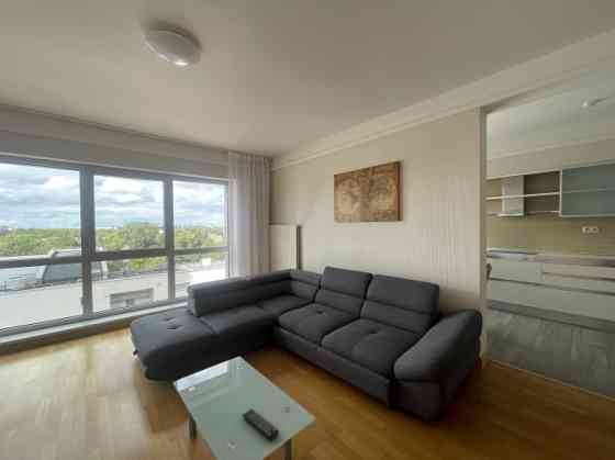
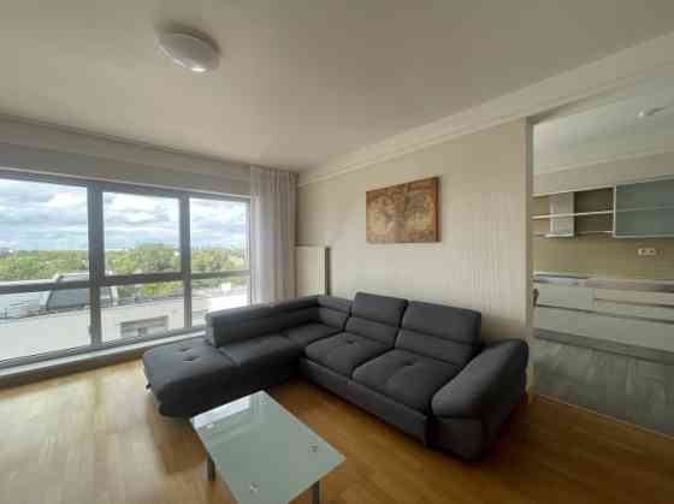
- remote control [241,407,280,441]
